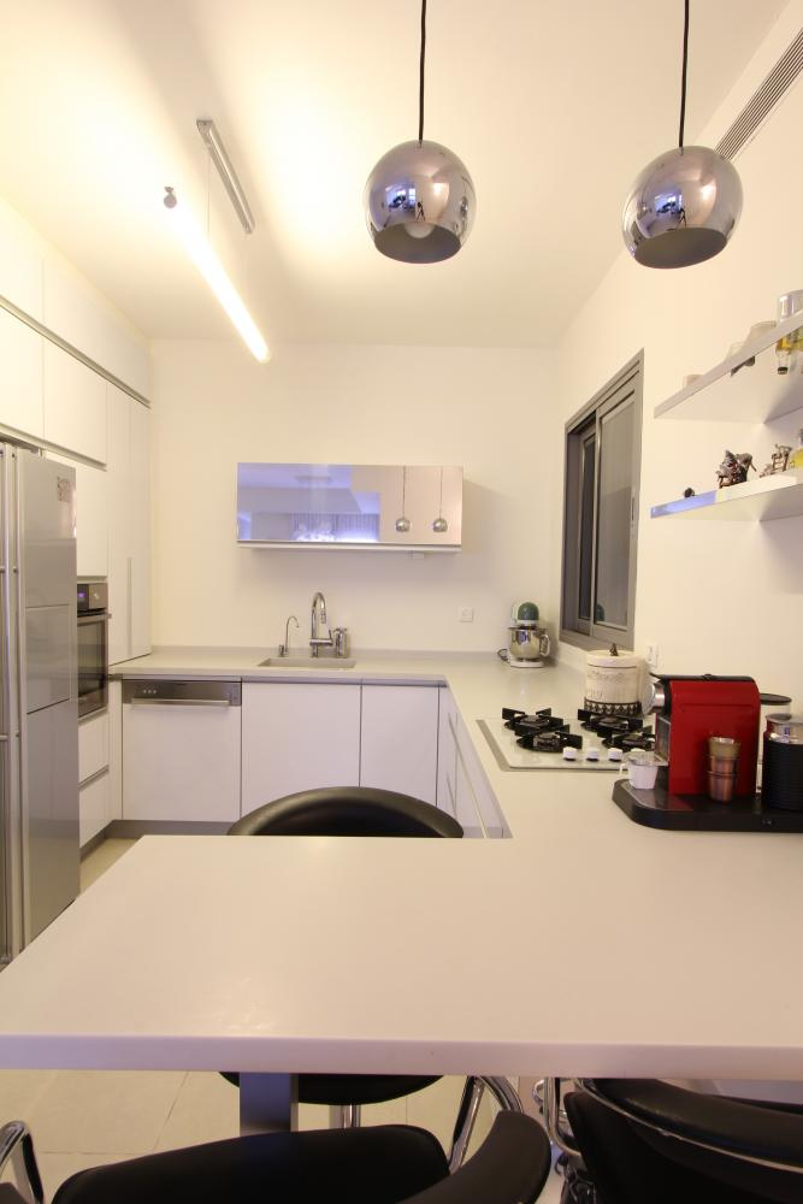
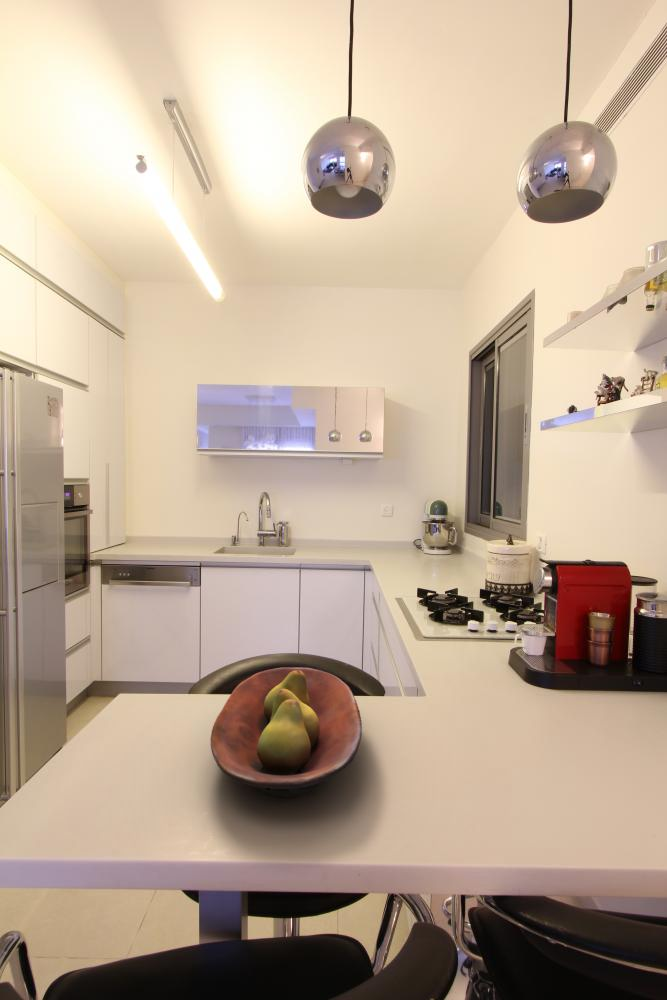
+ fruit bowl [210,667,363,799]
